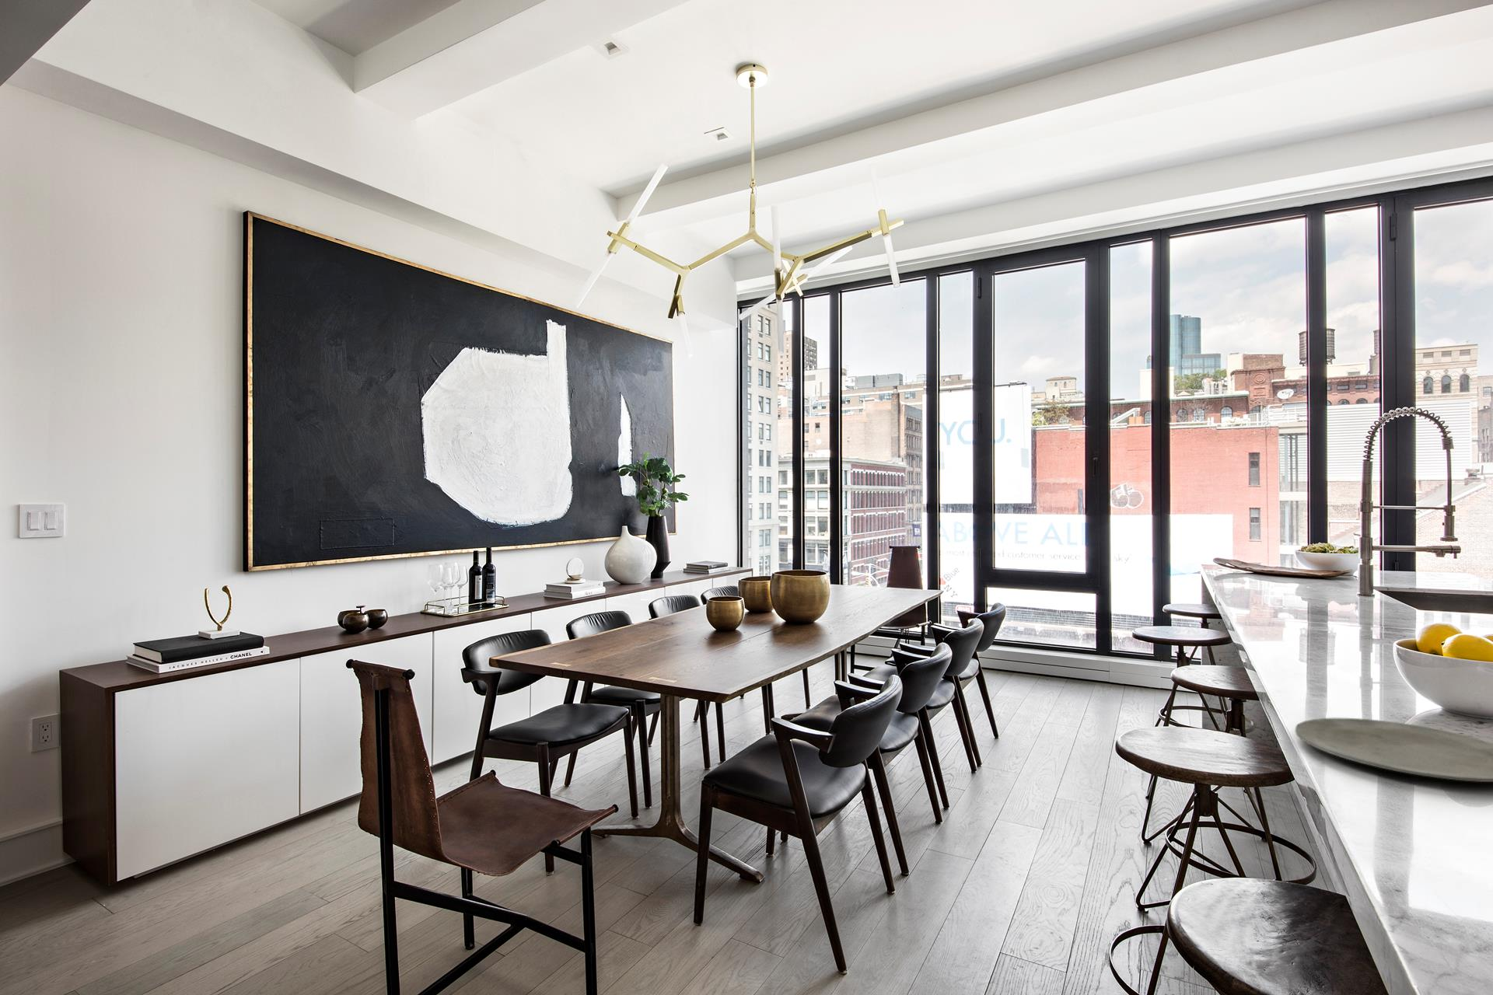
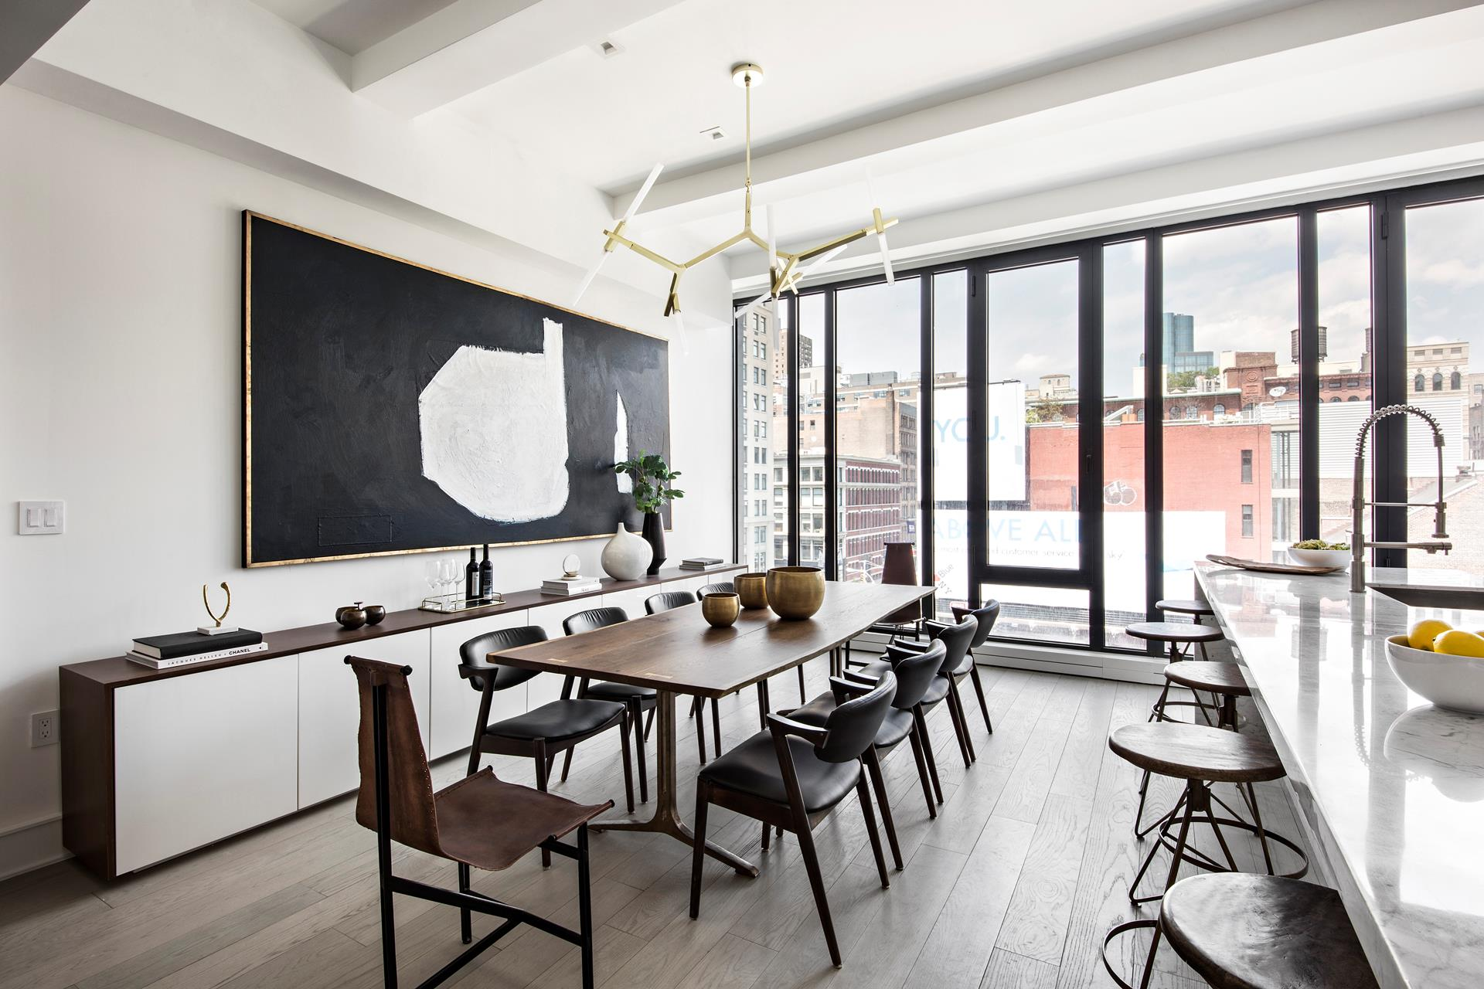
- plate [1295,717,1493,783]
